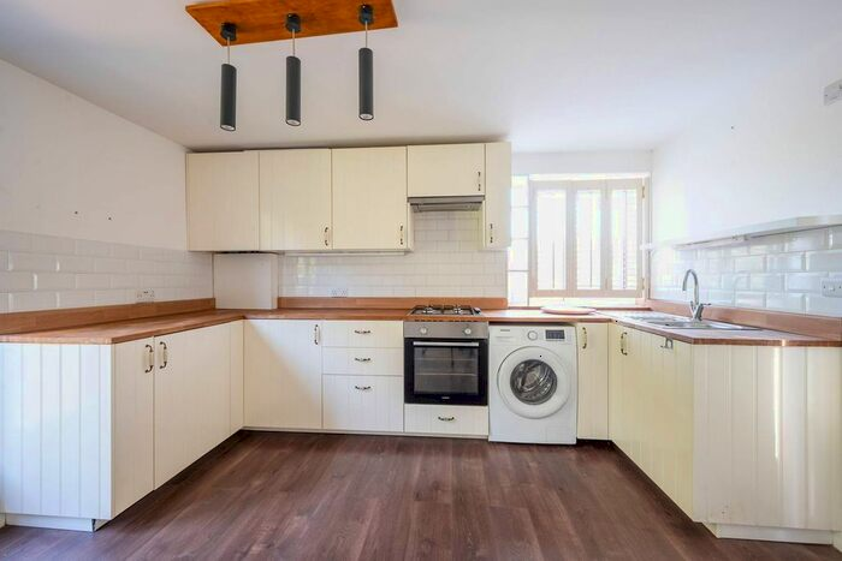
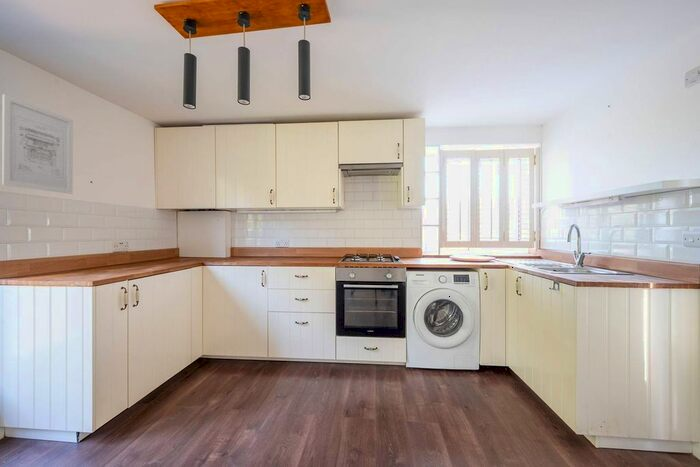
+ wall art [1,93,74,195]
